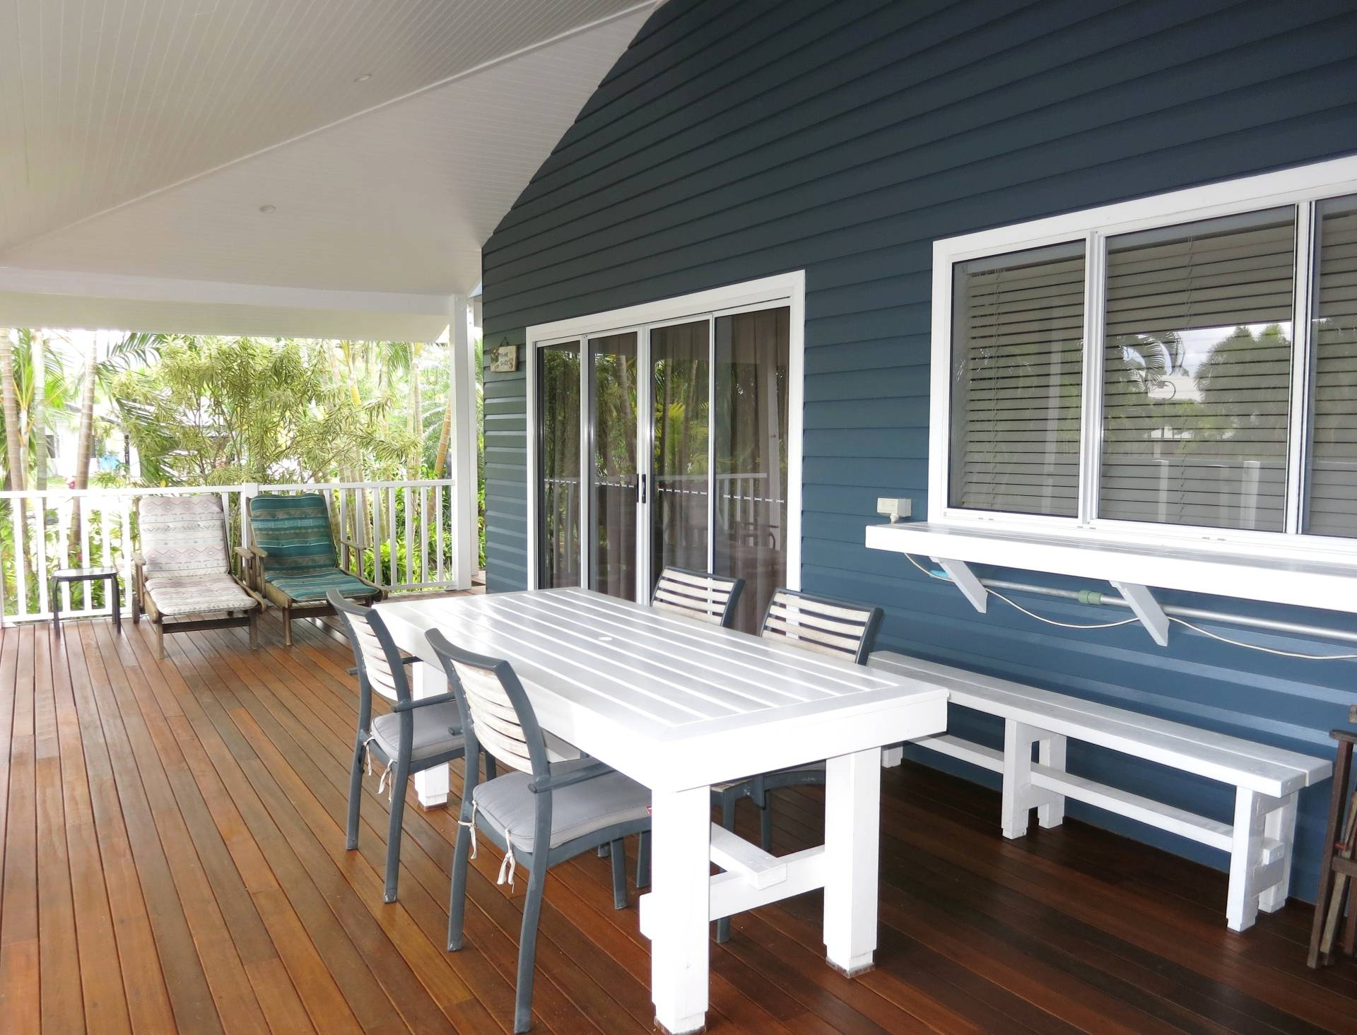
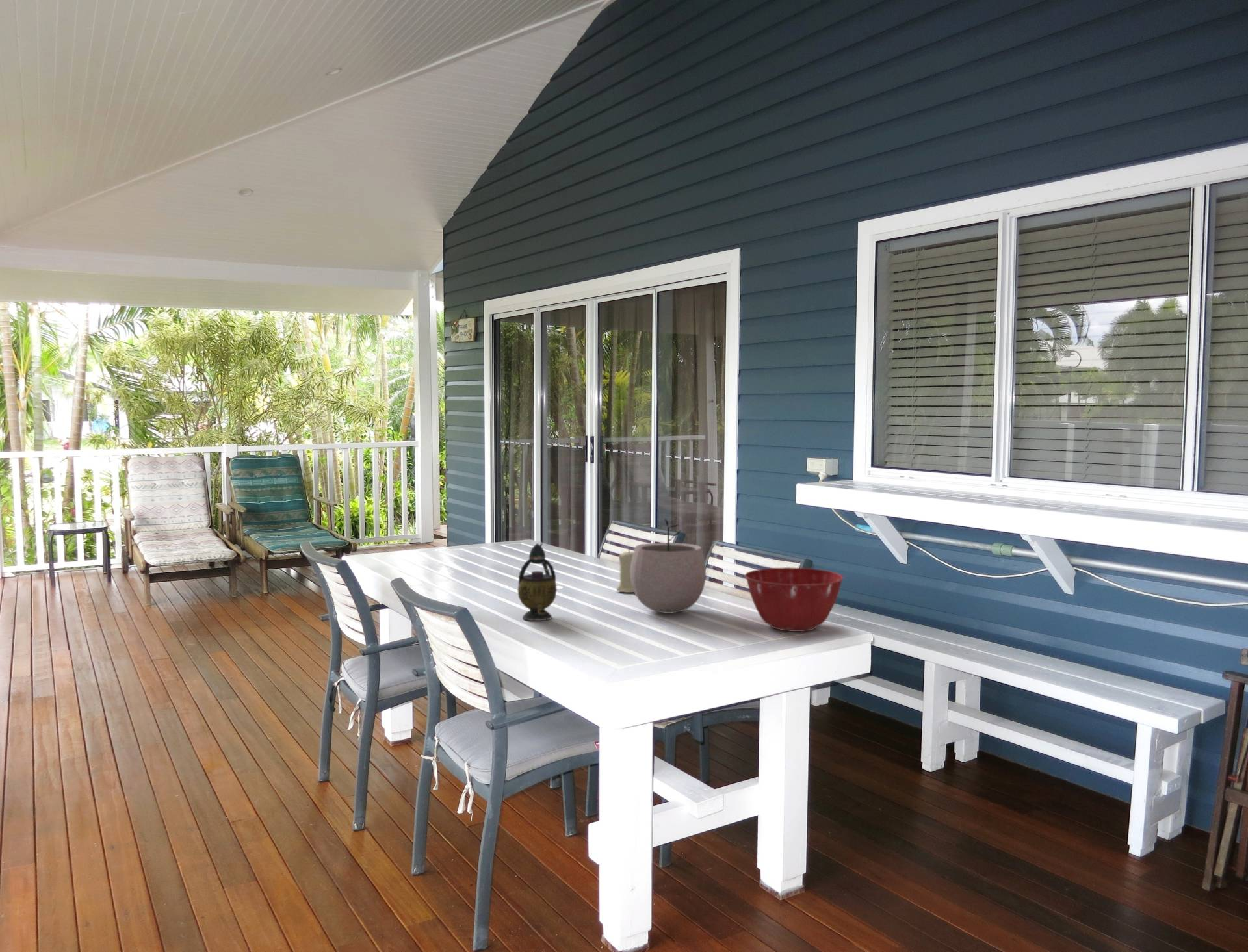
+ teapot [517,543,558,621]
+ plant pot [630,518,707,614]
+ candle [616,548,634,593]
+ mixing bowl [744,567,844,632]
